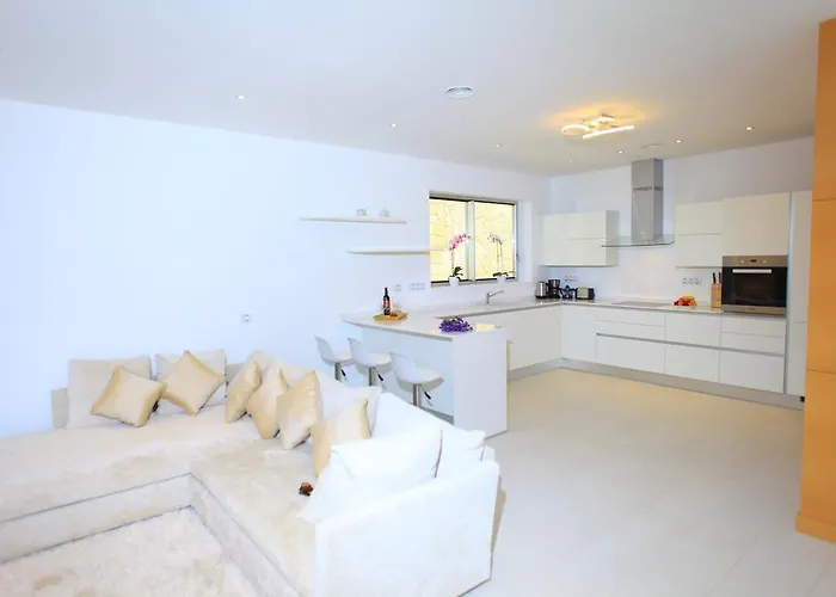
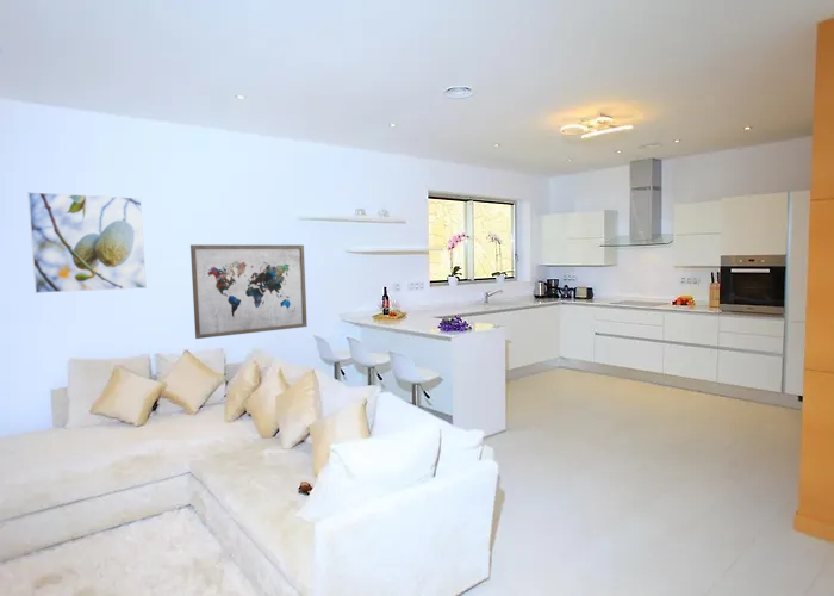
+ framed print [26,191,148,294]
+ wall art [189,243,309,340]
